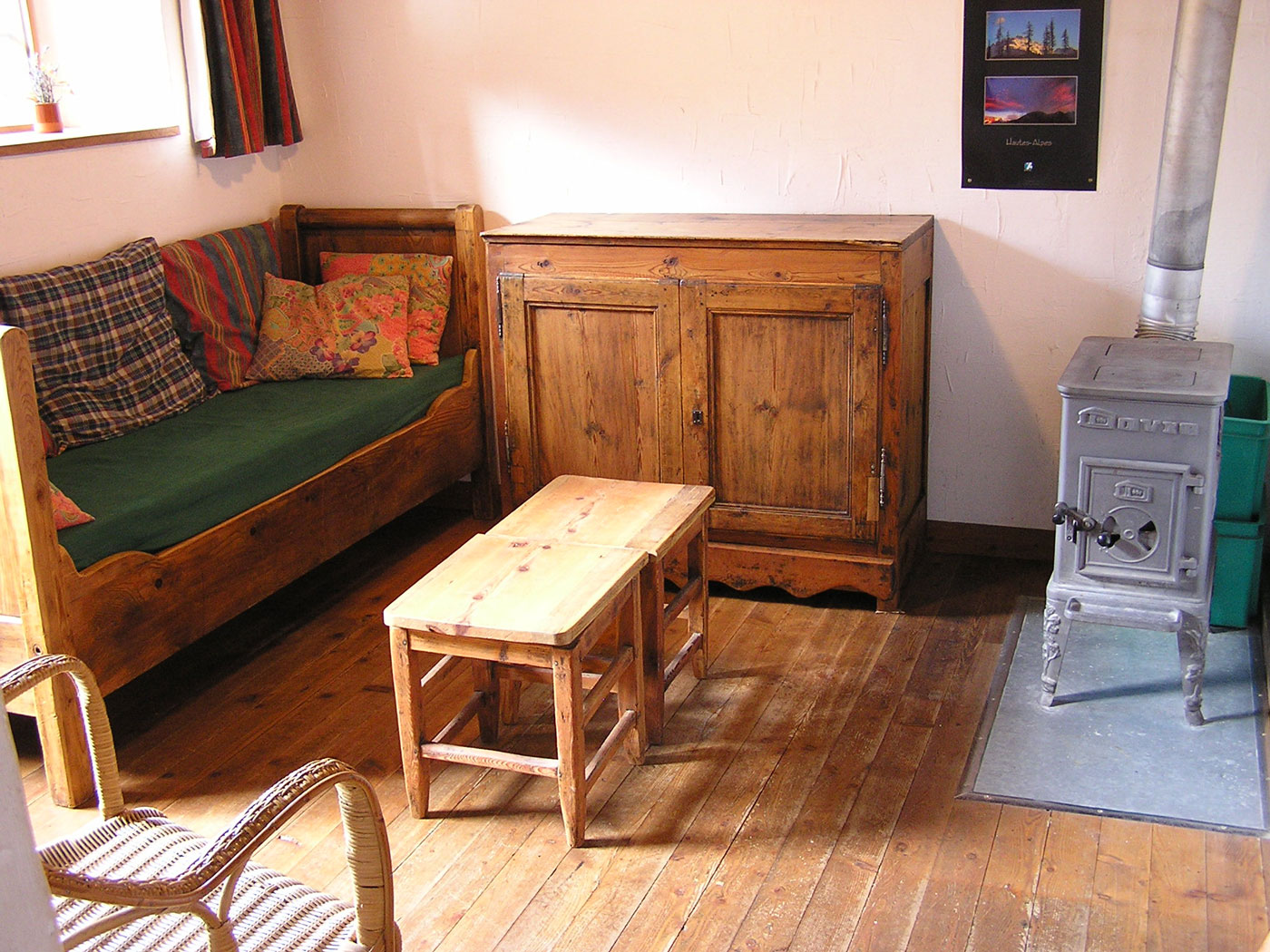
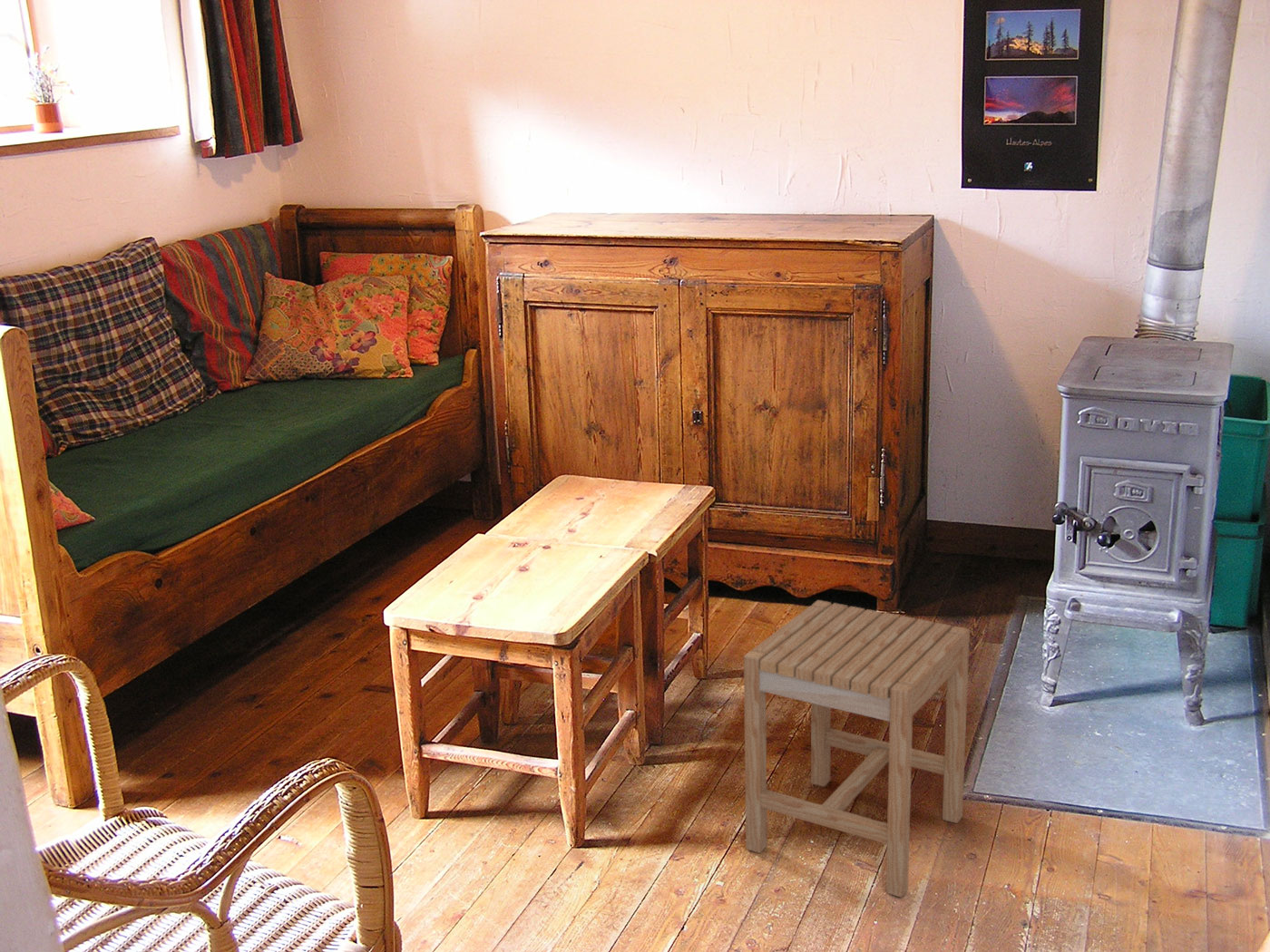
+ stool [743,599,971,899]
